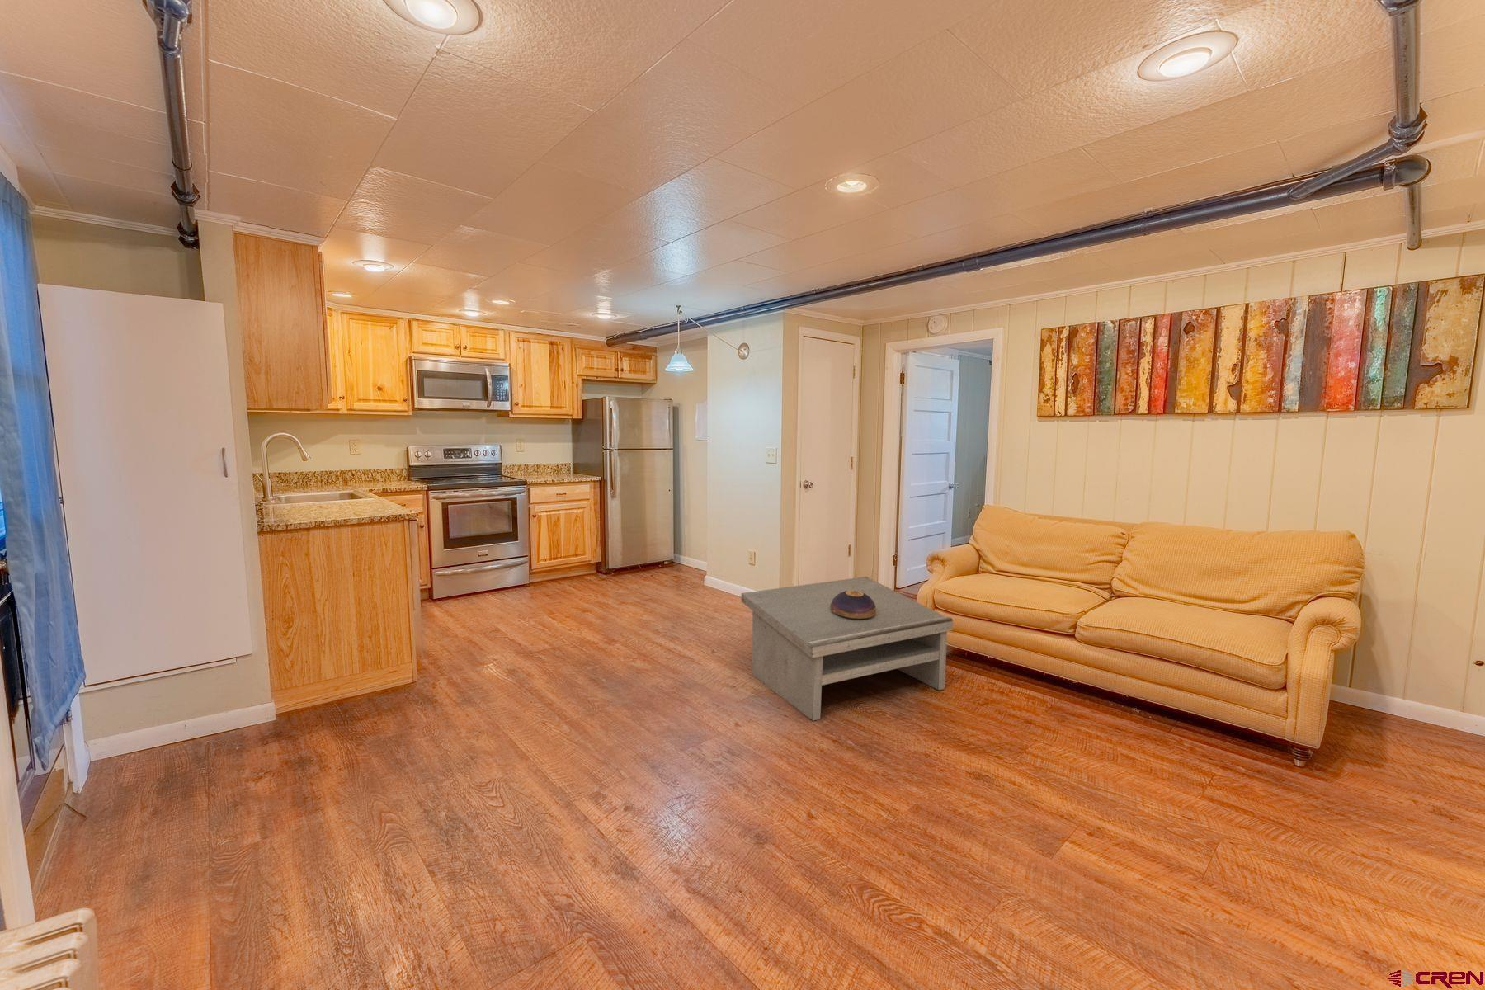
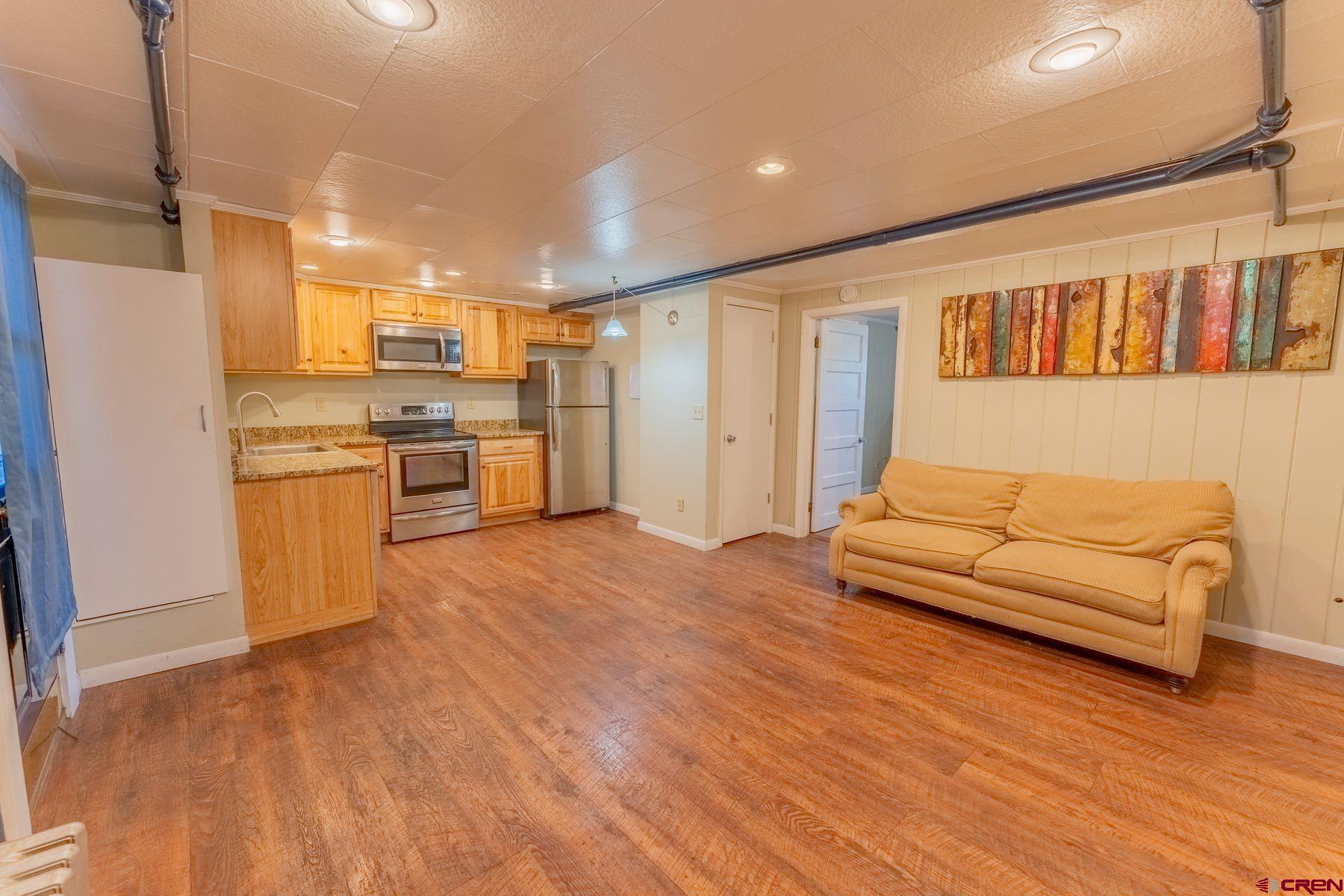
- coffee table [741,576,954,722]
- decorative bowl [830,591,876,619]
